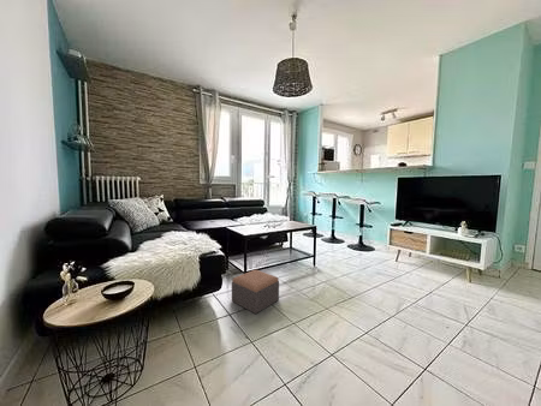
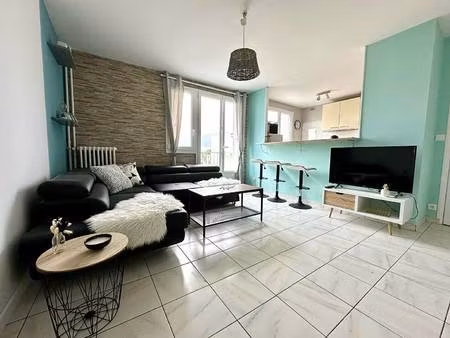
- footstool [231,269,280,315]
